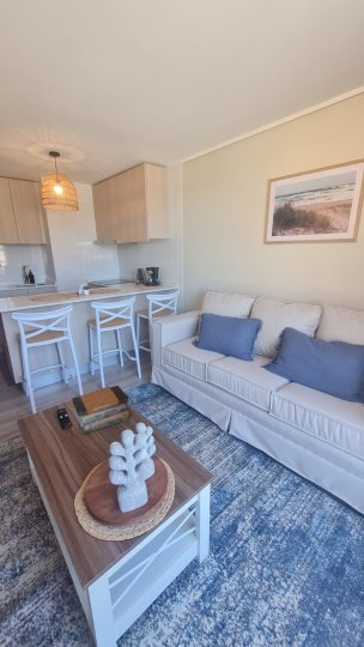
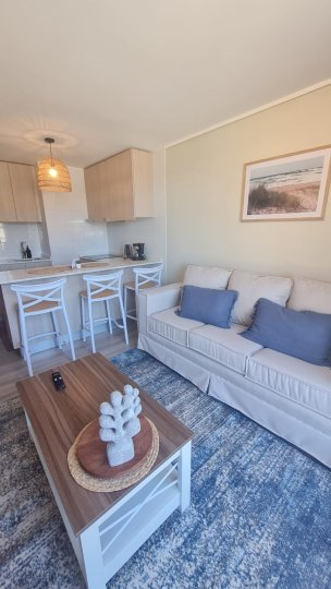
- book stack [71,385,131,435]
